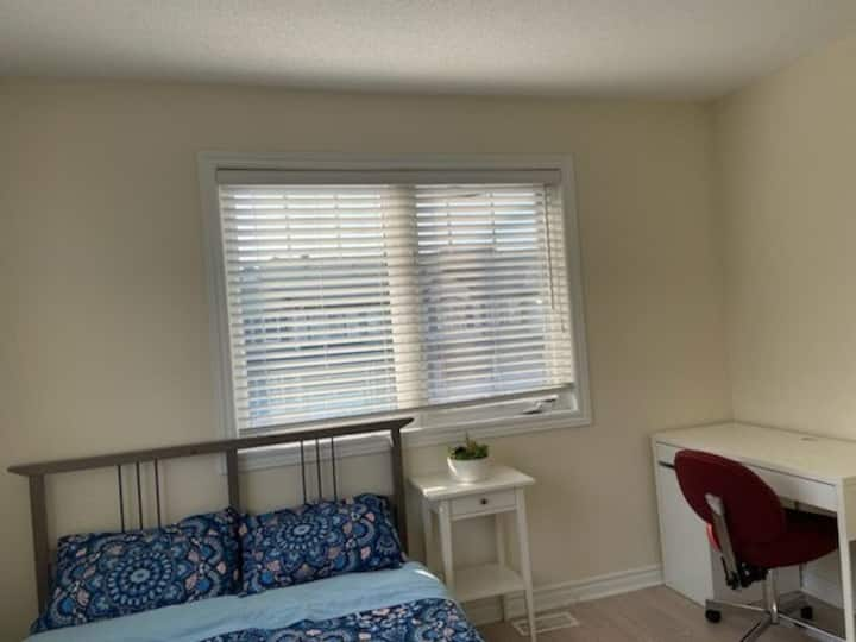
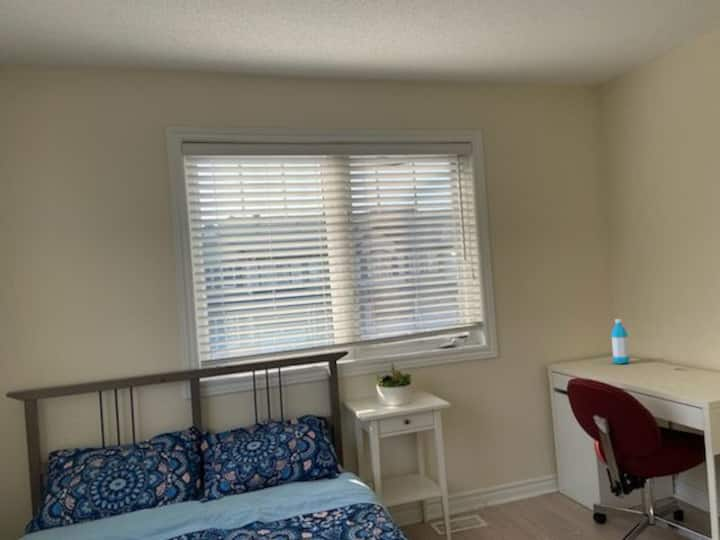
+ water bottle [610,318,631,365]
